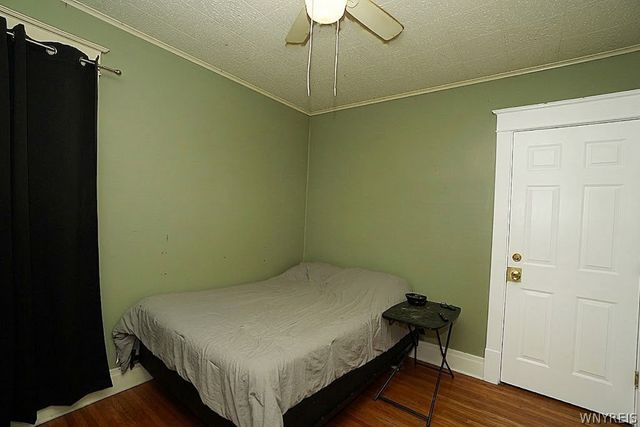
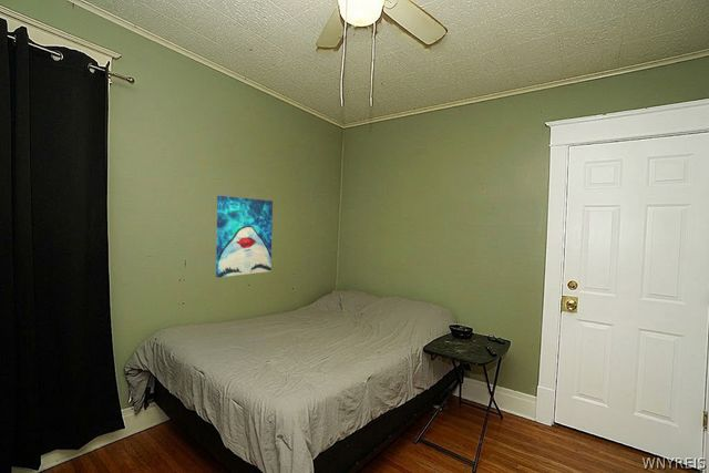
+ wall art [215,195,274,279]
